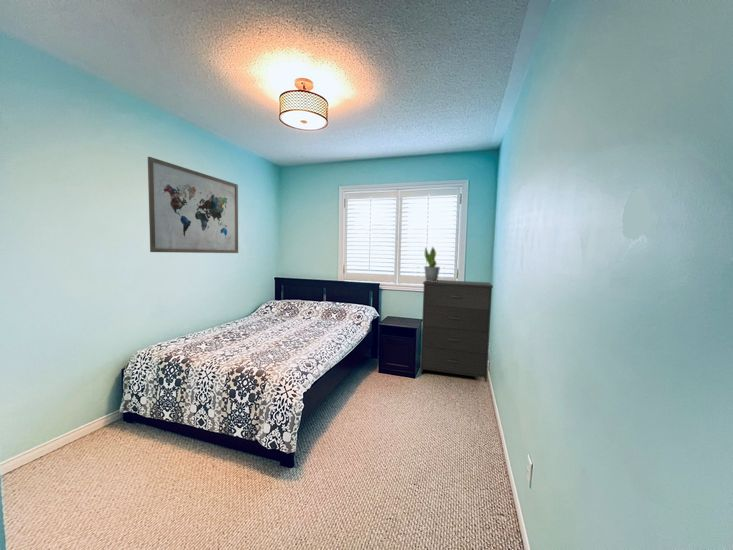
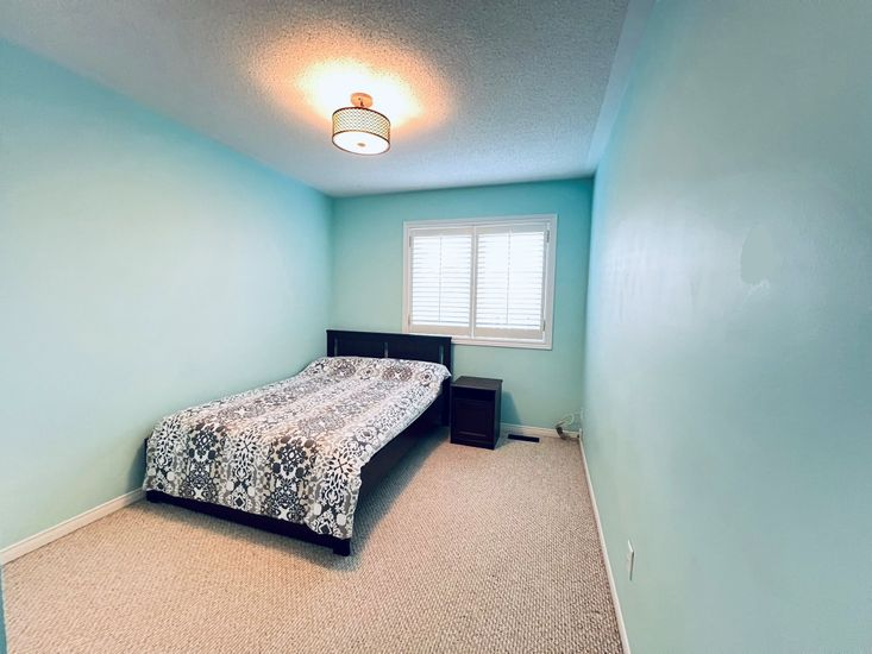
- potted plant [423,245,441,282]
- wall art [147,156,239,254]
- dresser [419,279,494,383]
